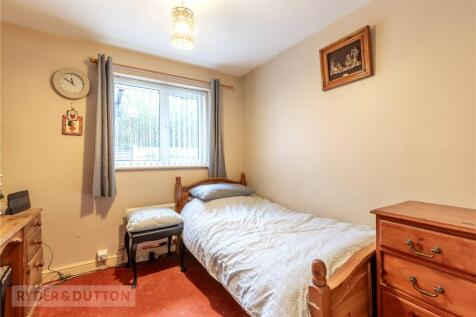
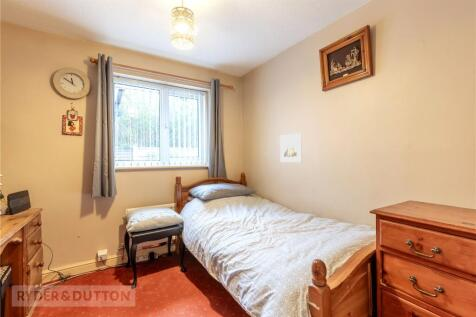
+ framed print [279,132,303,163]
